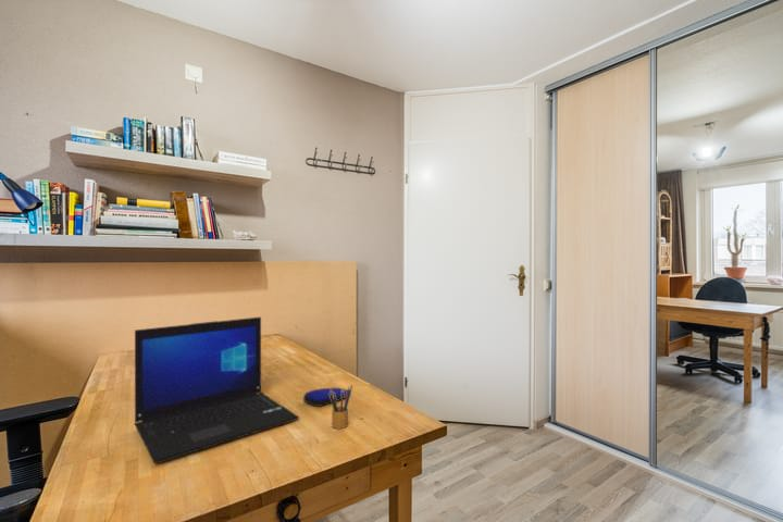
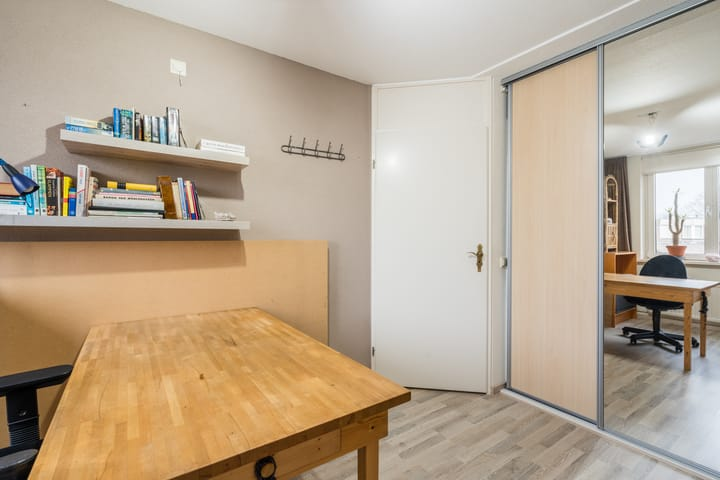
- computer mouse [302,386,348,408]
- pencil box [330,384,353,430]
- laptop [134,315,300,464]
